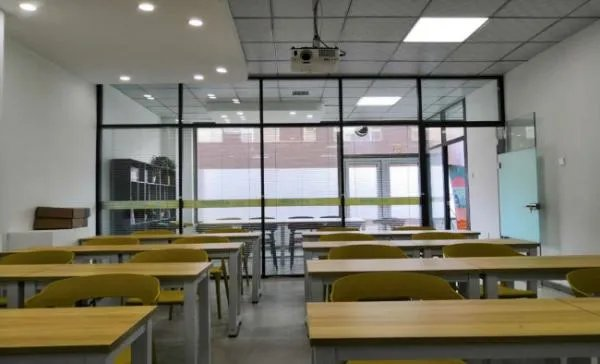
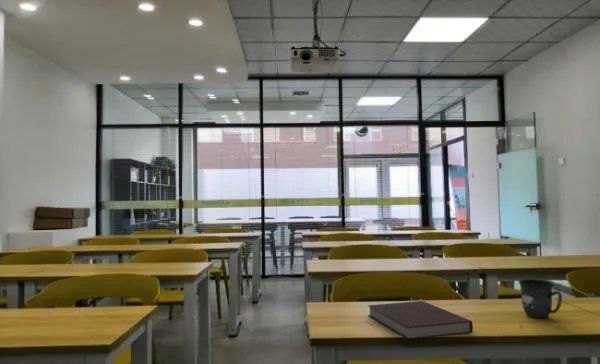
+ notebook [367,300,474,341]
+ mug [518,278,563,319]
